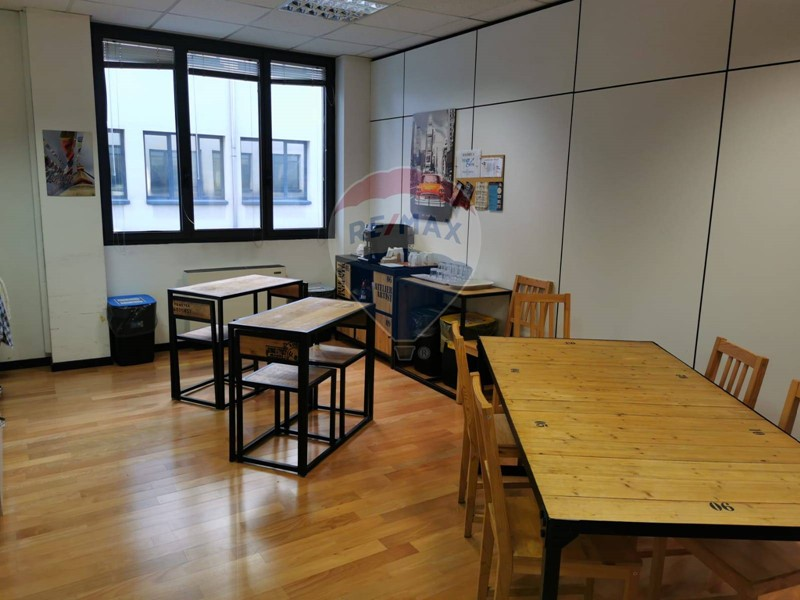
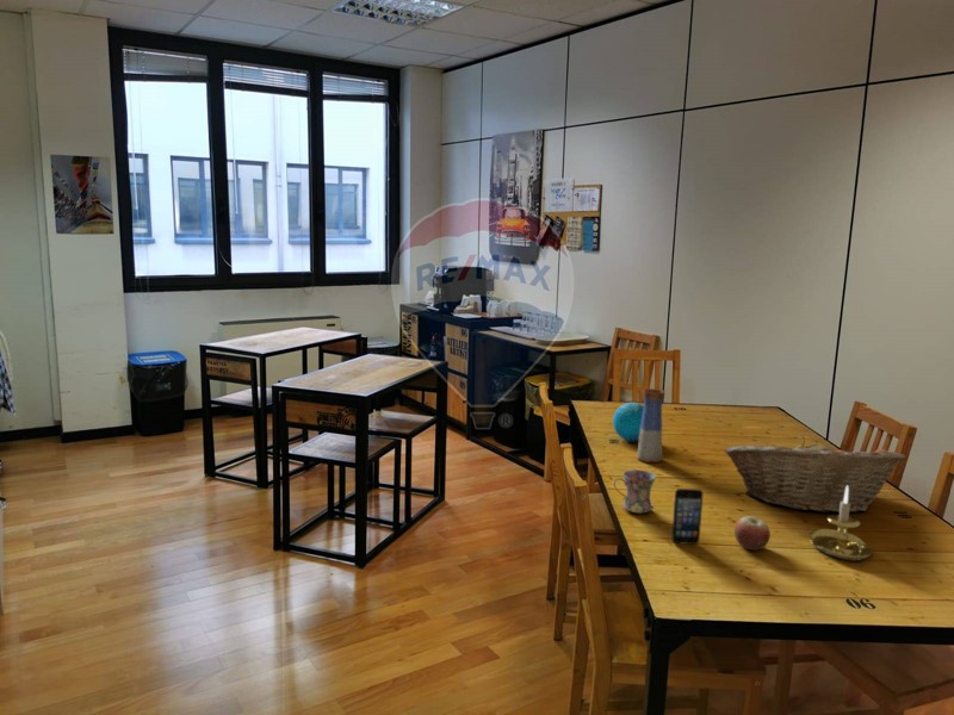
+ apple [733,515,772,552]
+ vase [636,387,667,464]
+ candle holder [809,486,874,562]
+ decorative orb [612,402,644,442]
+ smartphone [670,487,705,546]
+ mug [612,470,657,515]
+ fruit basket [724,435,906,514]
